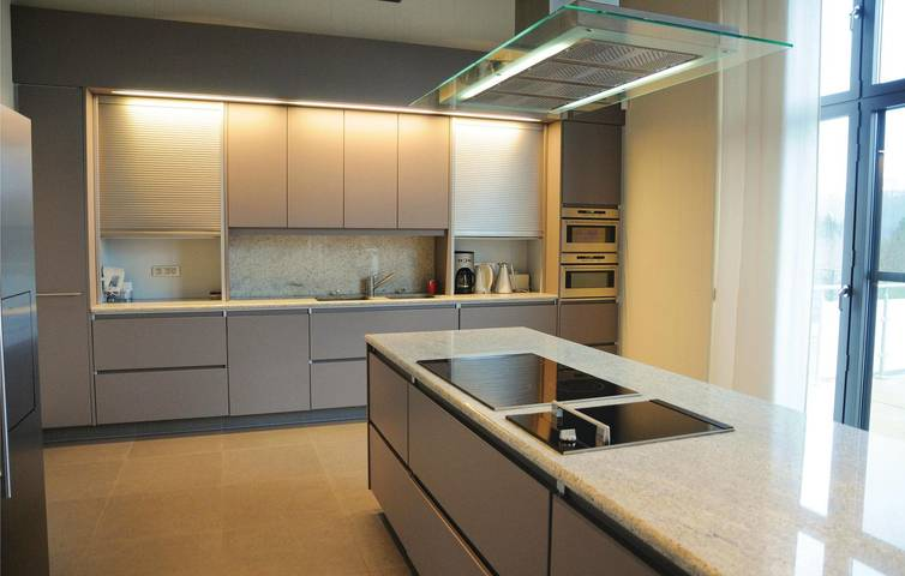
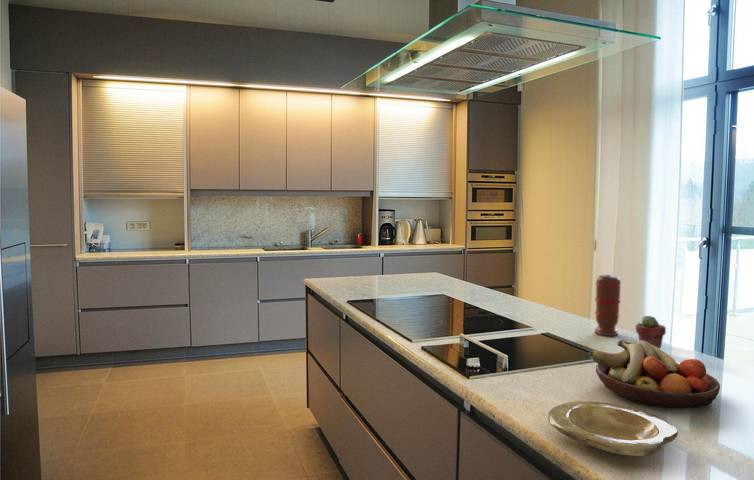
+ potted succulent [634,314,667,350]
+ fruit bowl [588,339,721,410]
+ plate [547,400,679,457]
+ spice grinder [594,274,622,337]
